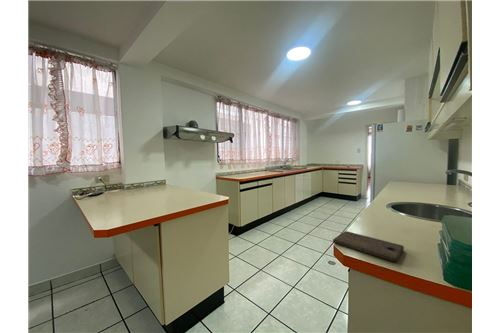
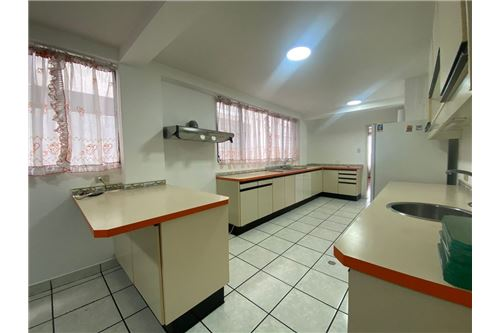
- cutting board [332,230,405,263]
